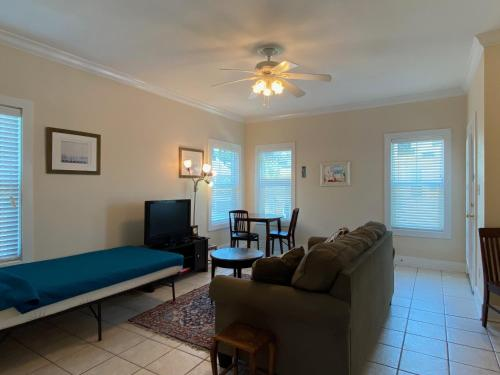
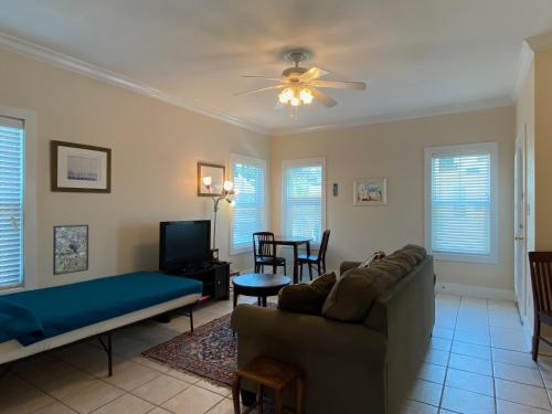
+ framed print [52,224,89,276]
